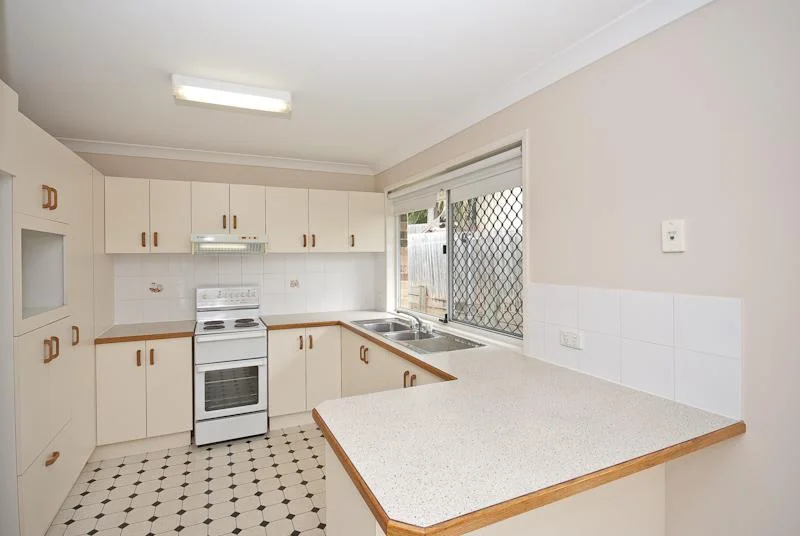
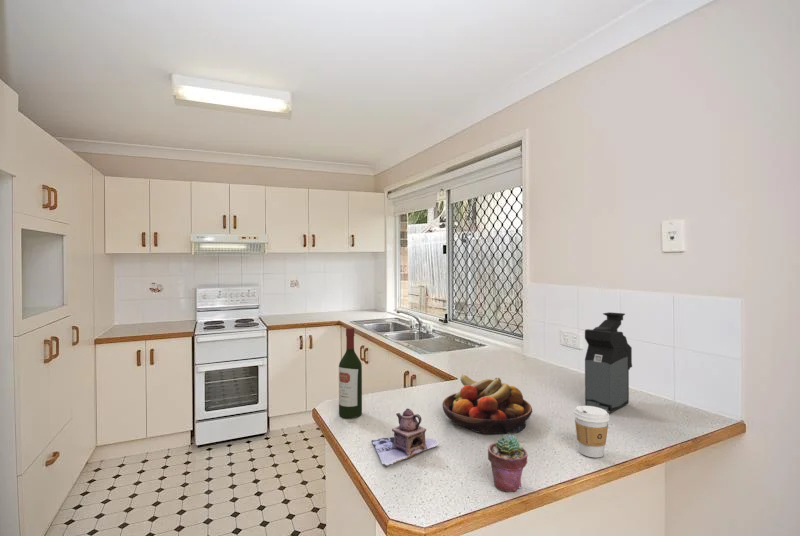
+ teapot [371,408,440,468]
+ wine bottle [338,327,363,419]
+ coffee cup [573,405,610,459]
+ potted succulent [487,434,529,493]
+ coffee maker [584,311,633,414]
+ fruit bowl [442,373,533,435]
